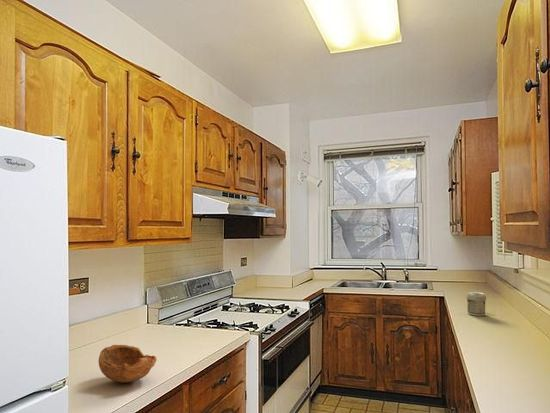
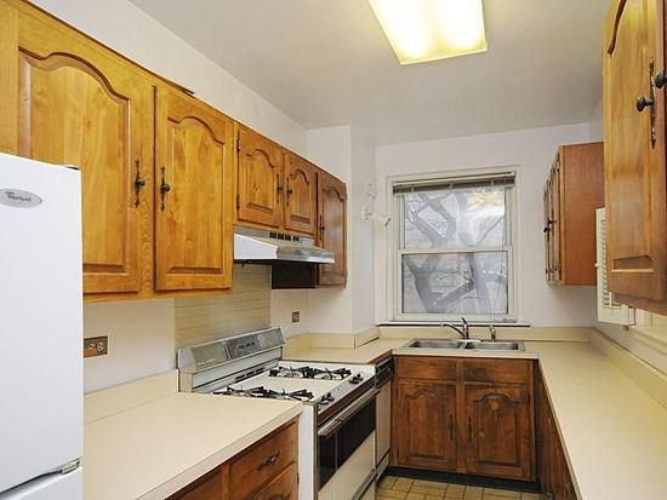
- bowl [97,344,157,384]
- jar [465,291,487,317]
